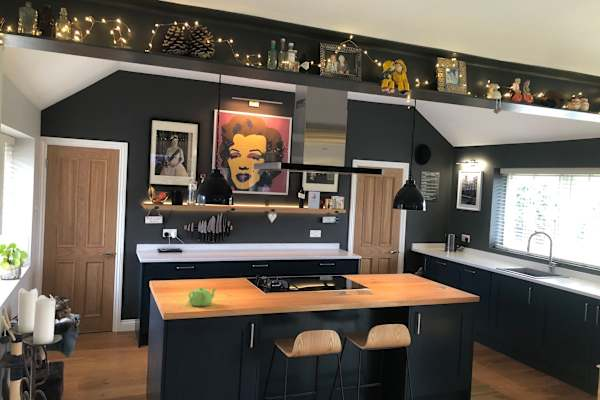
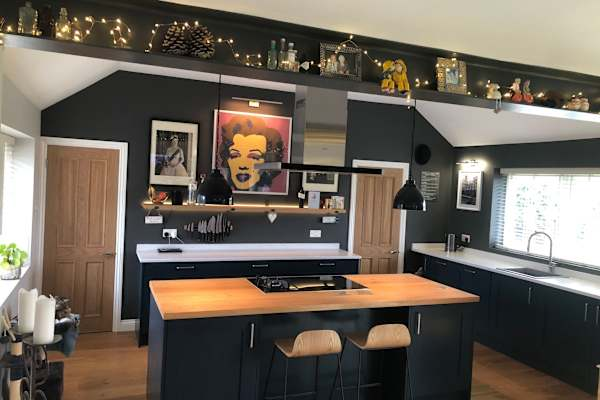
- teapot [187,286,218,307]
